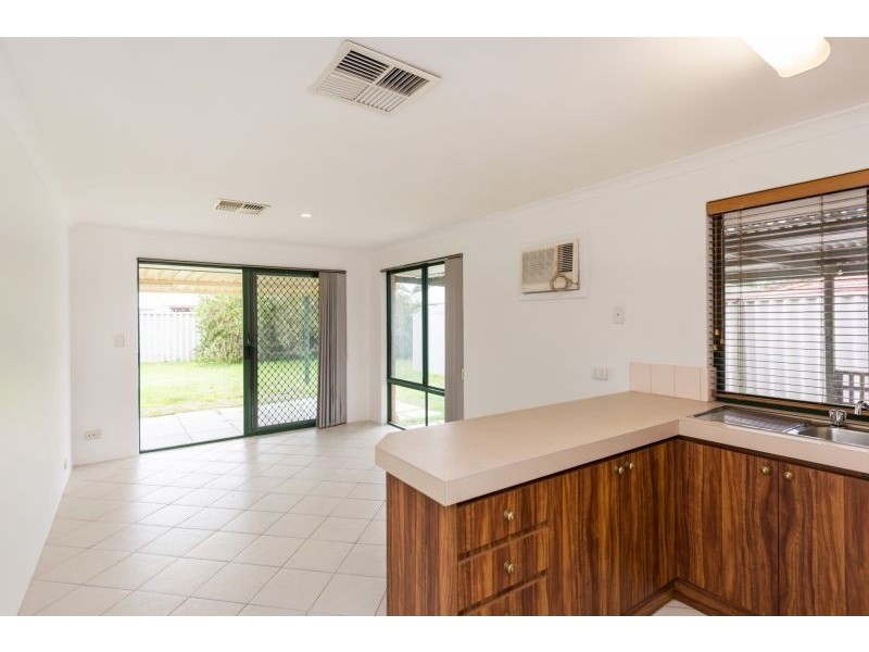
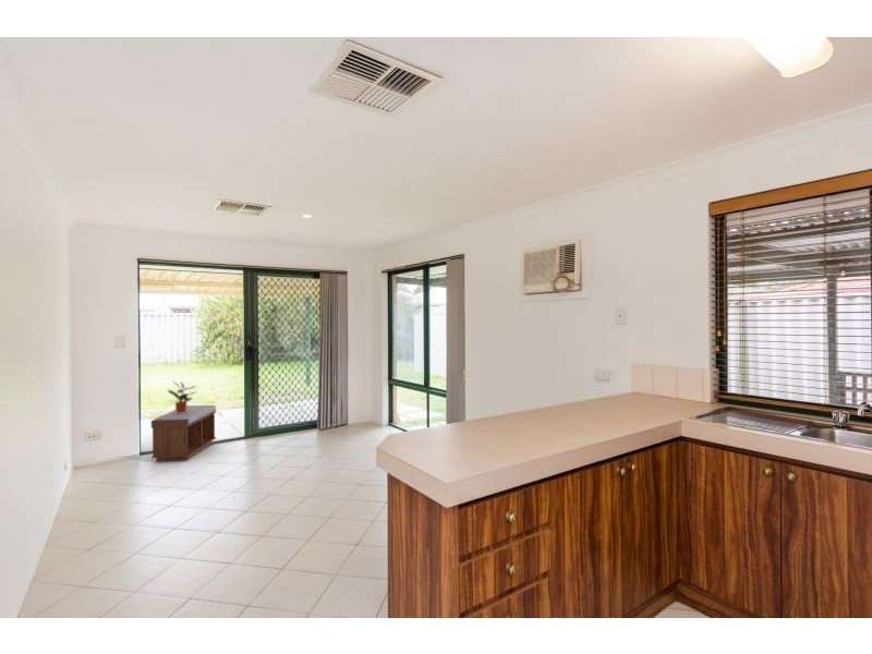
+ potted plant [167,379,197,413]
+ bench [150,404,217,463]
